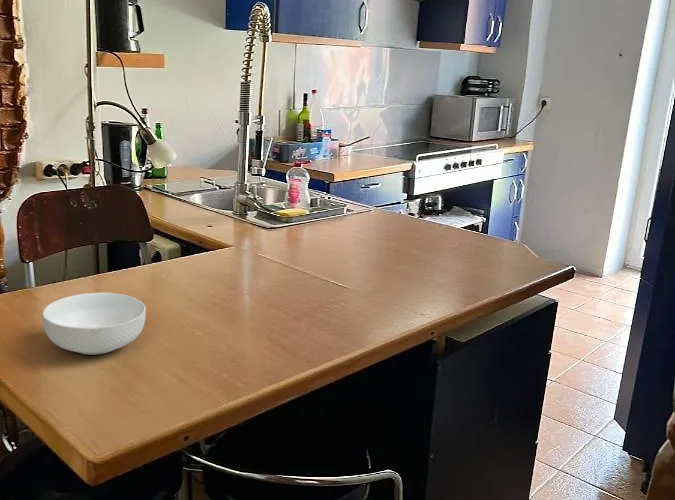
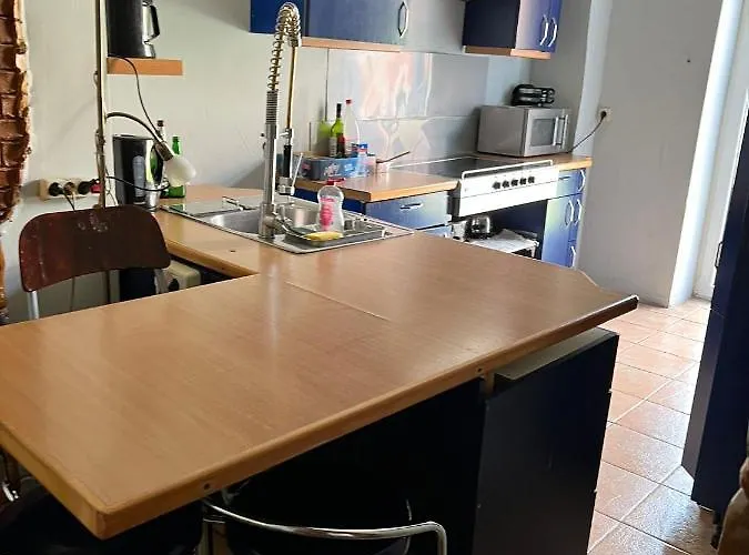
- cereal bowl [41,292,147,356]
